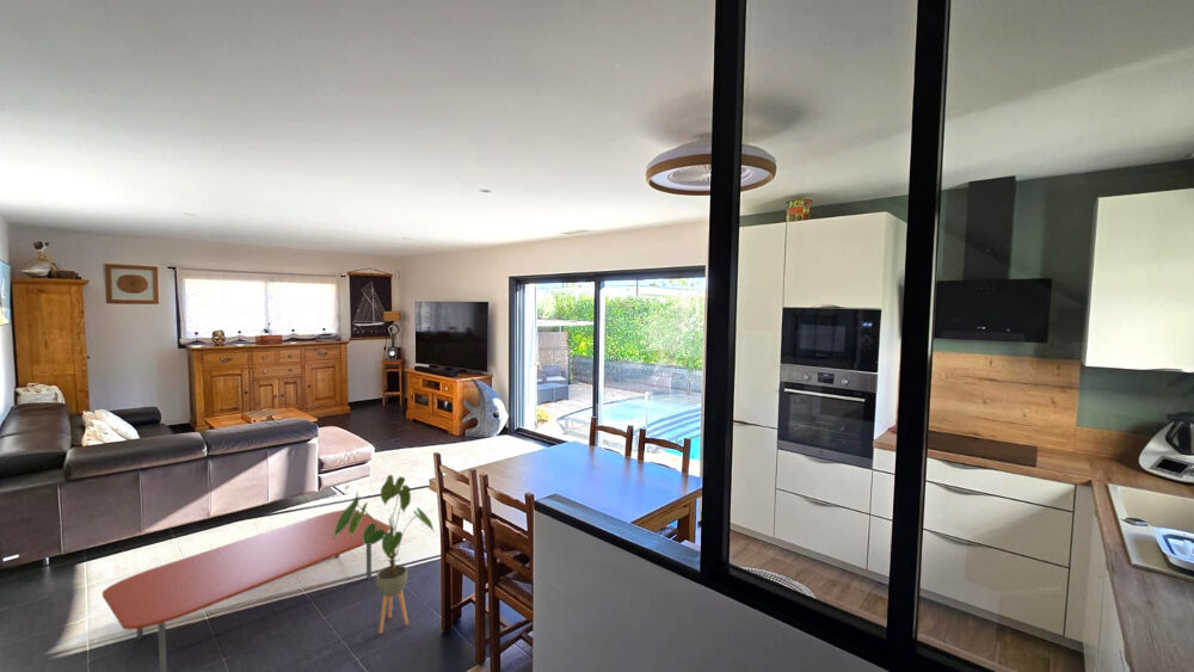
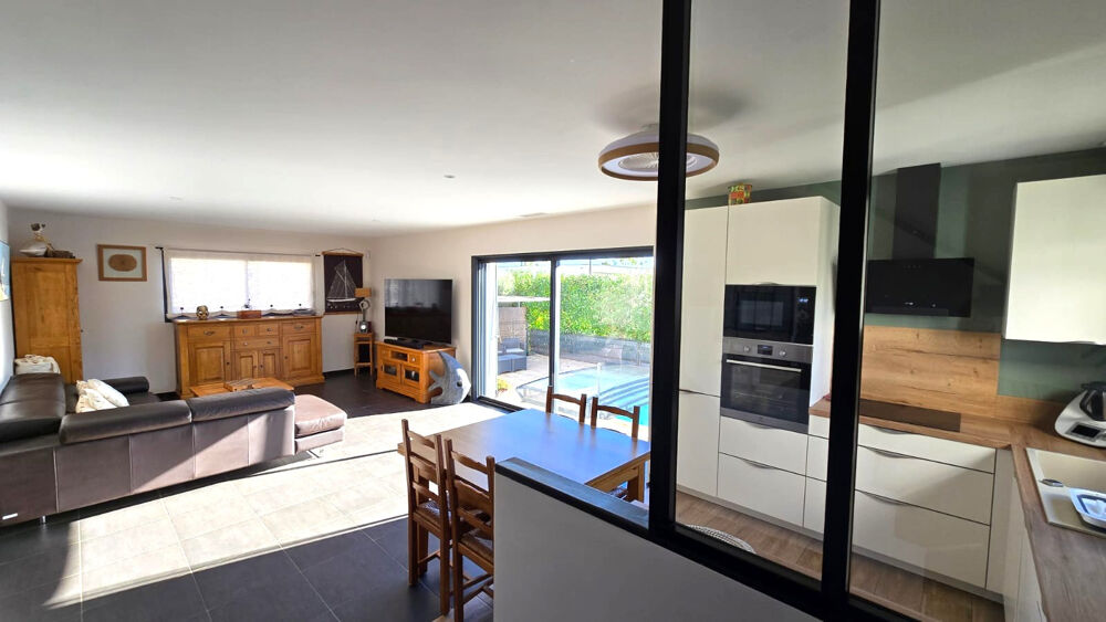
- house plant [333,474,435,635]
- coffee table [101,508,389,672]
